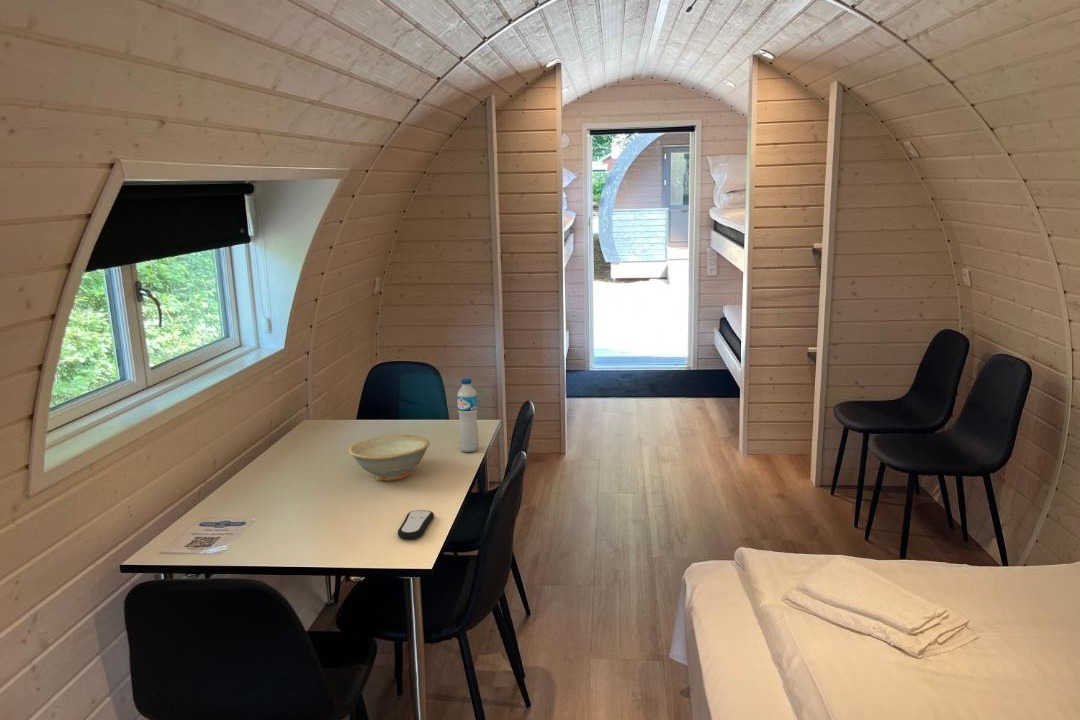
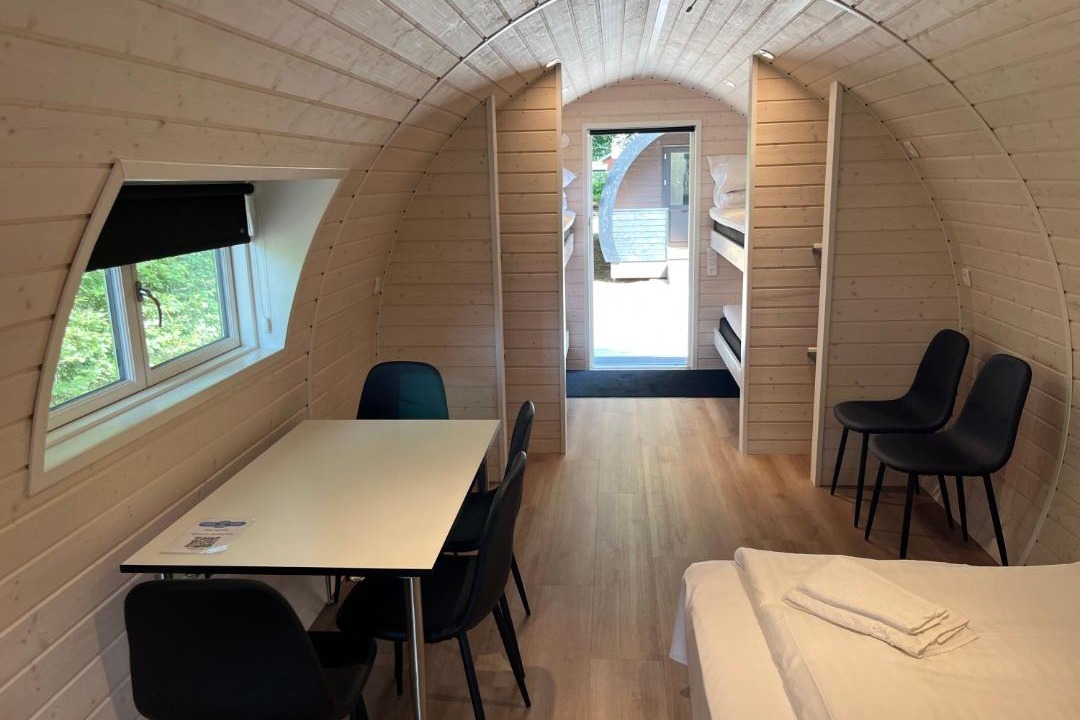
- remote control [397,510,435,540]
- dish [348,434,431,482]
- water bottle [456,378,480,453]
